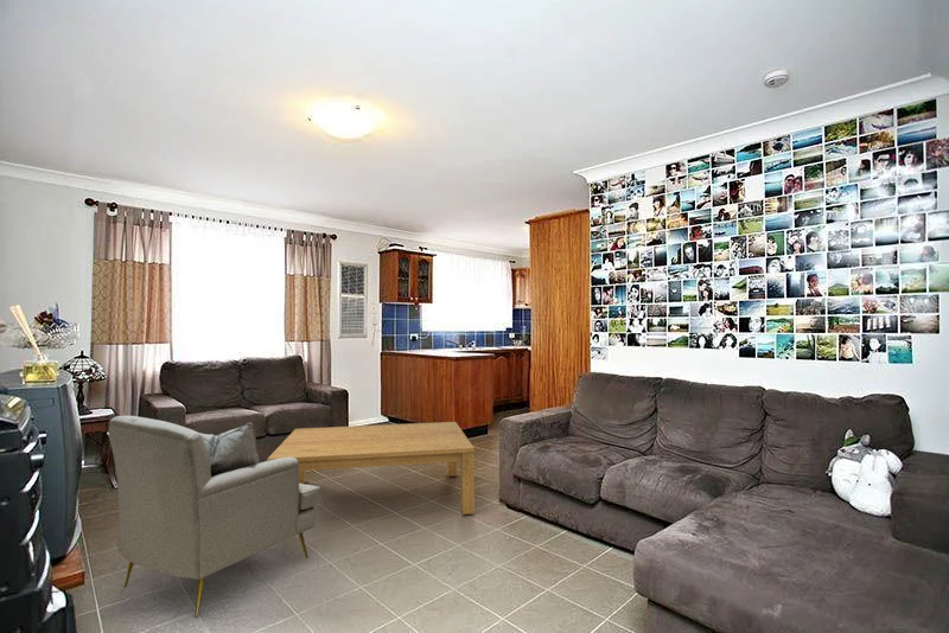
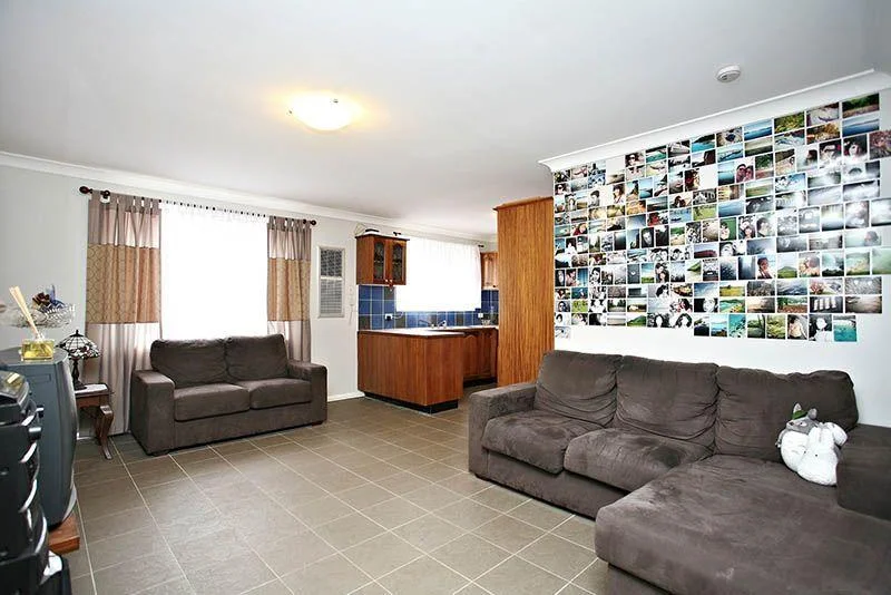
- coffee table [266,421,476,516]
- armchair [108,415,321,619]
